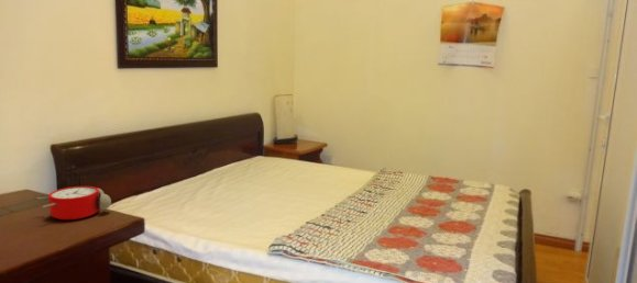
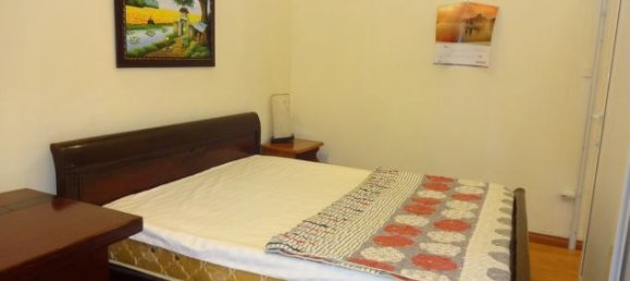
- alarm clock [36,185,112,220]
